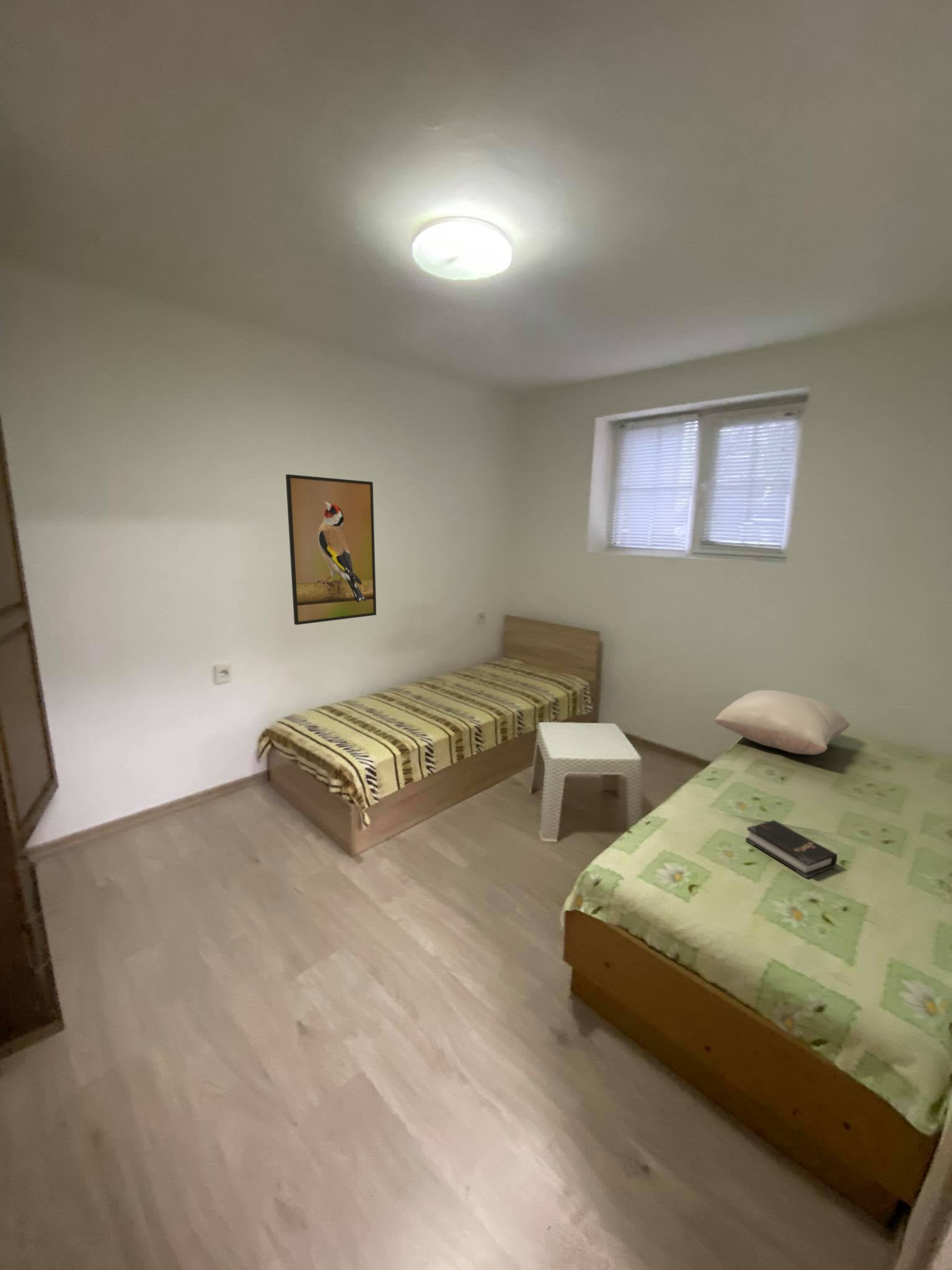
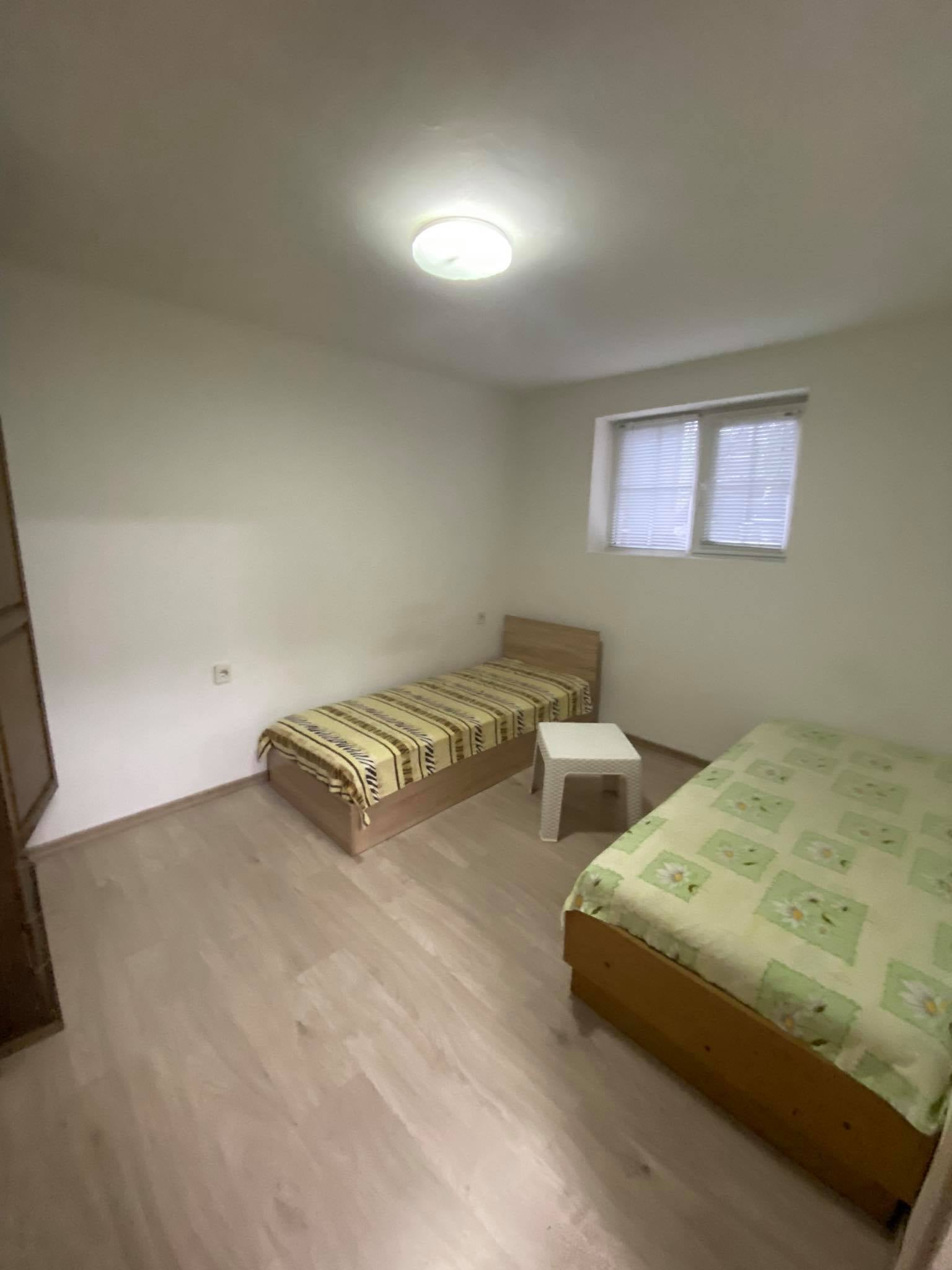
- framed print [285,474,377,626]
- pillow [713,690,851,755]
- hardback book [745,820,838,879]
